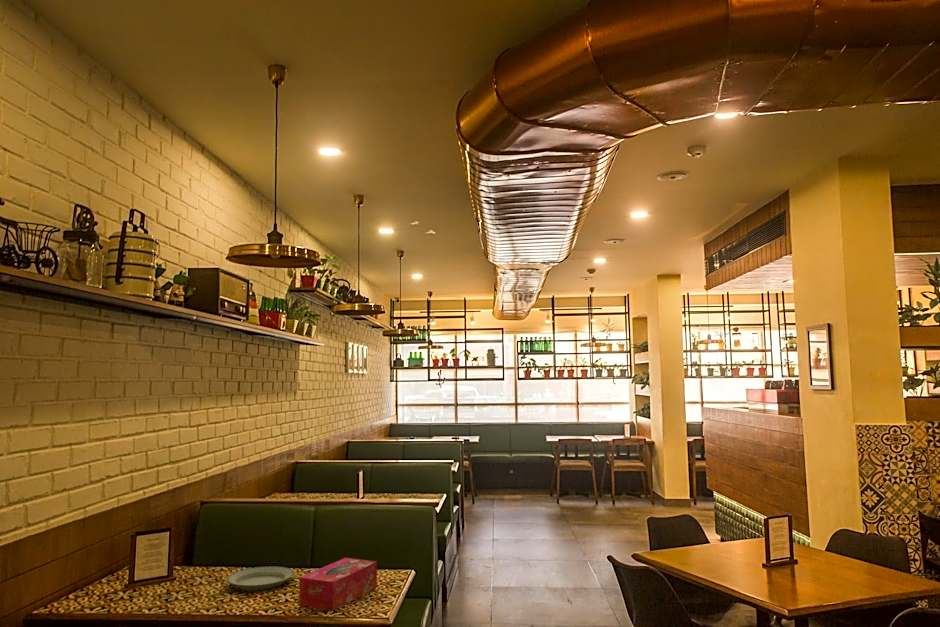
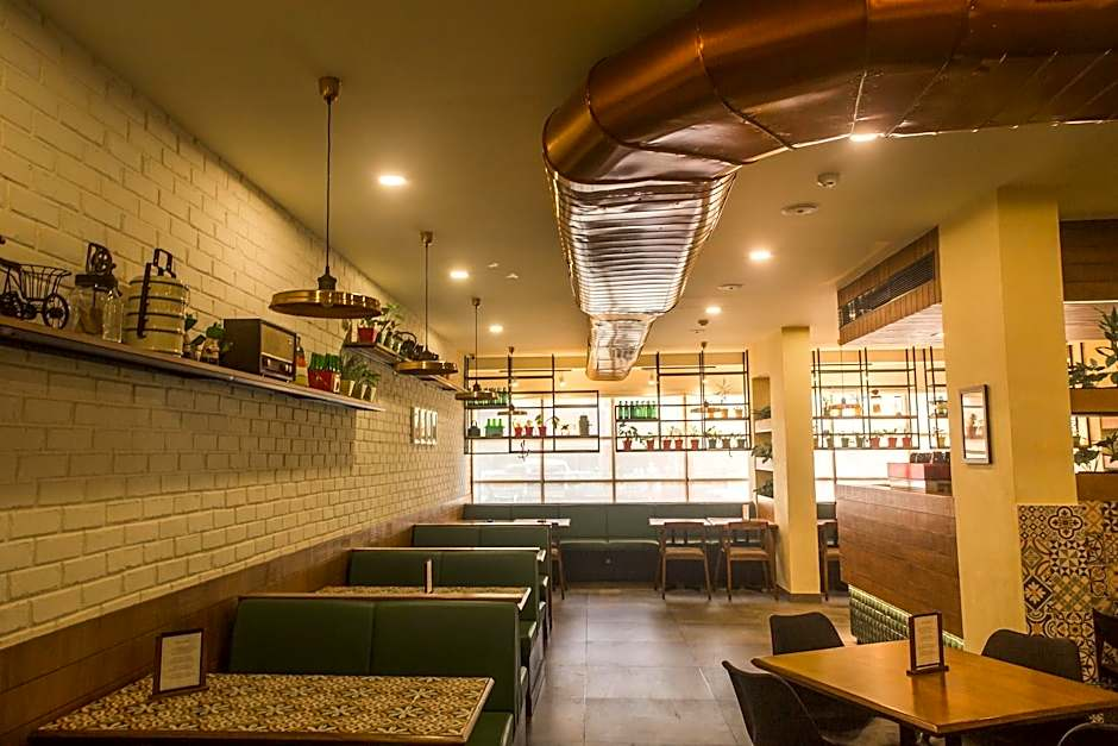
- plate [225,565,295,591]
- tissue box [298,557,378,611]
